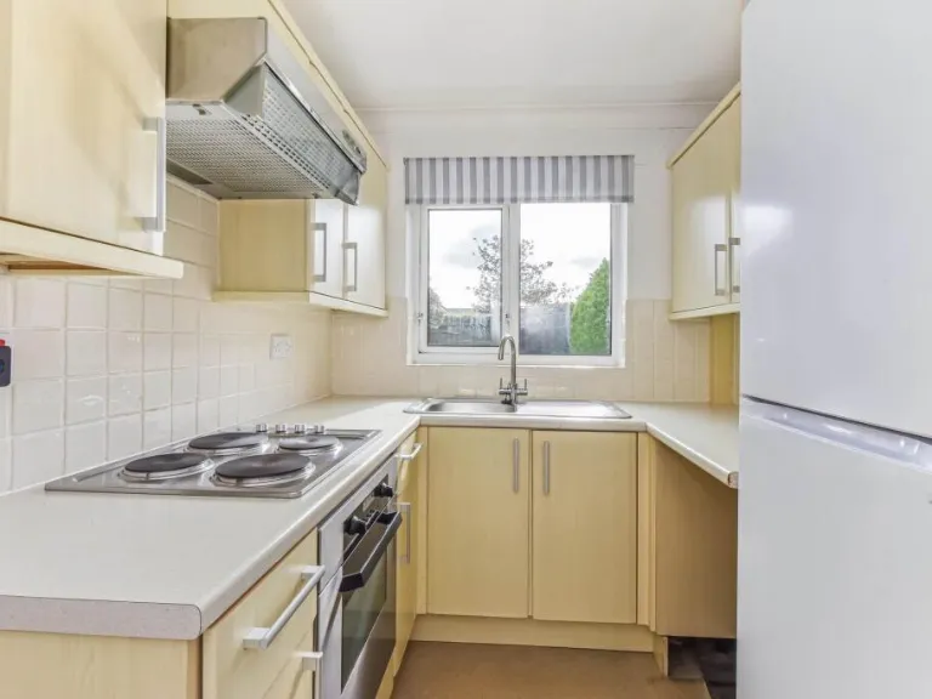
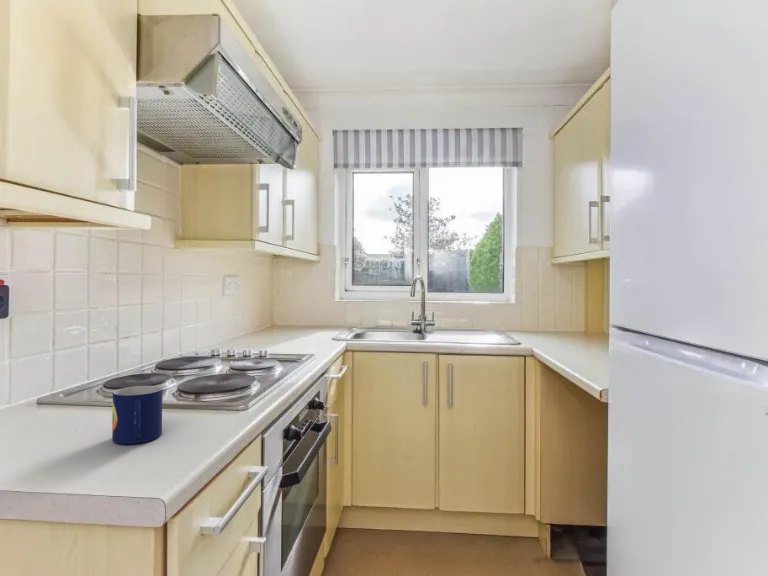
+ mug [111,385,163,445]
